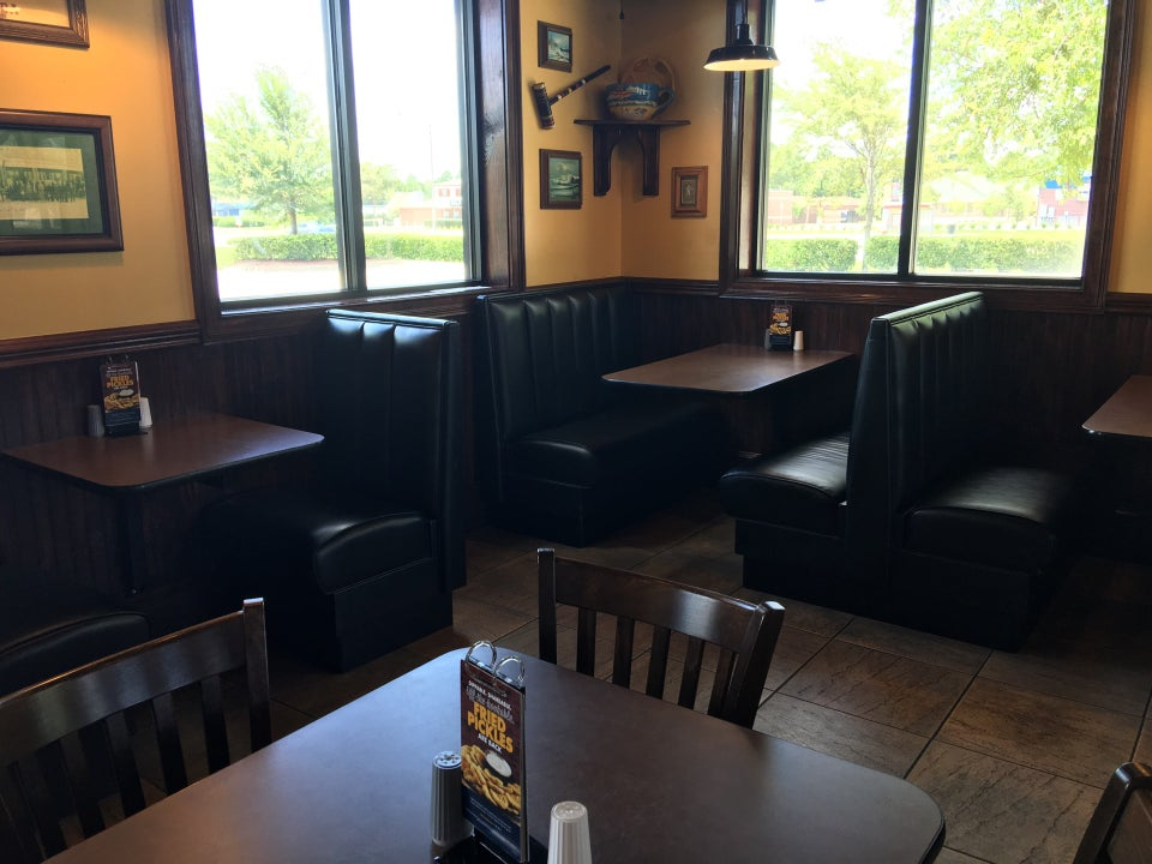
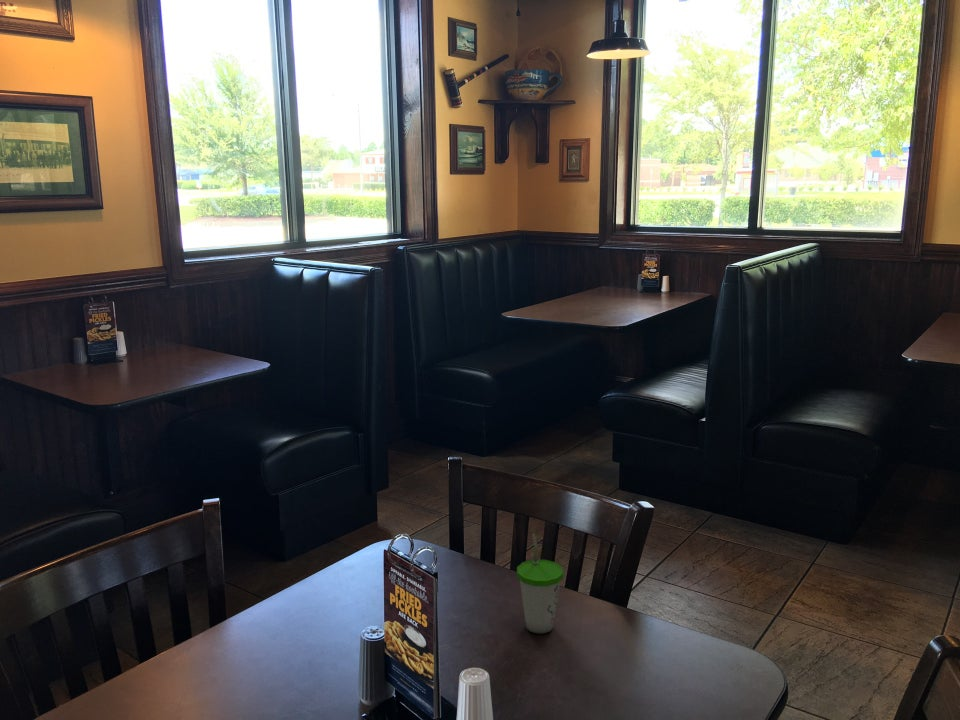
+ cup [516,532,564,635]
